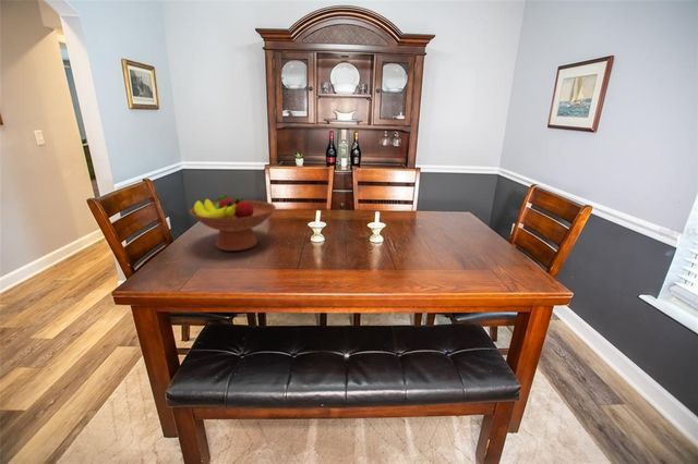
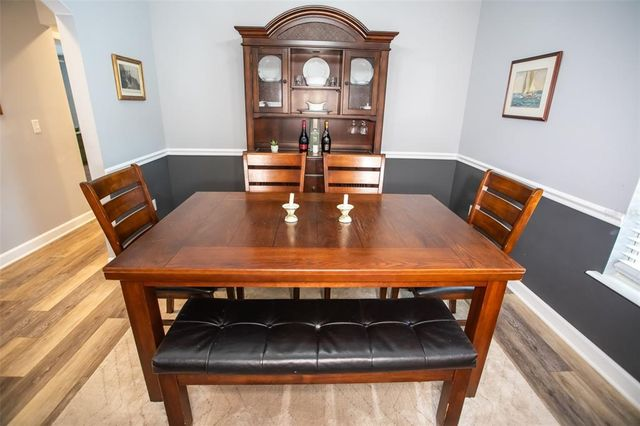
- fruit bowl [189,194,277,252]
